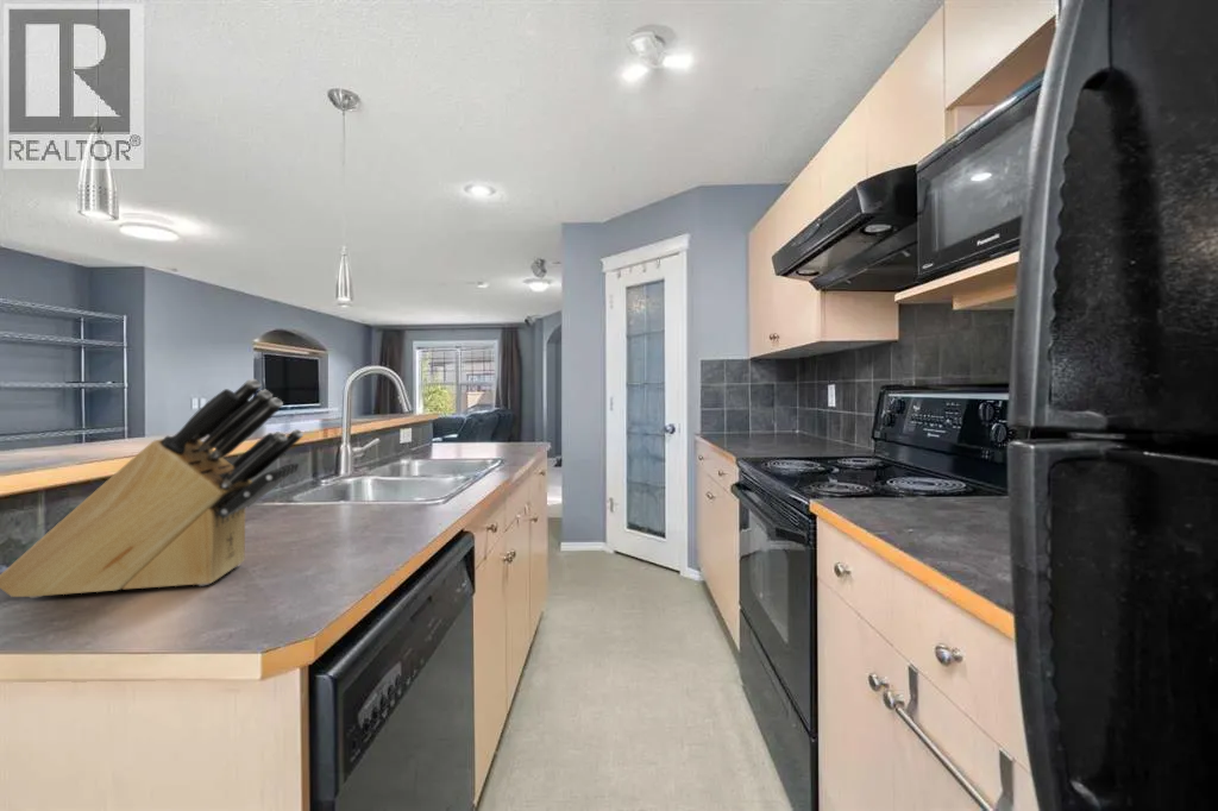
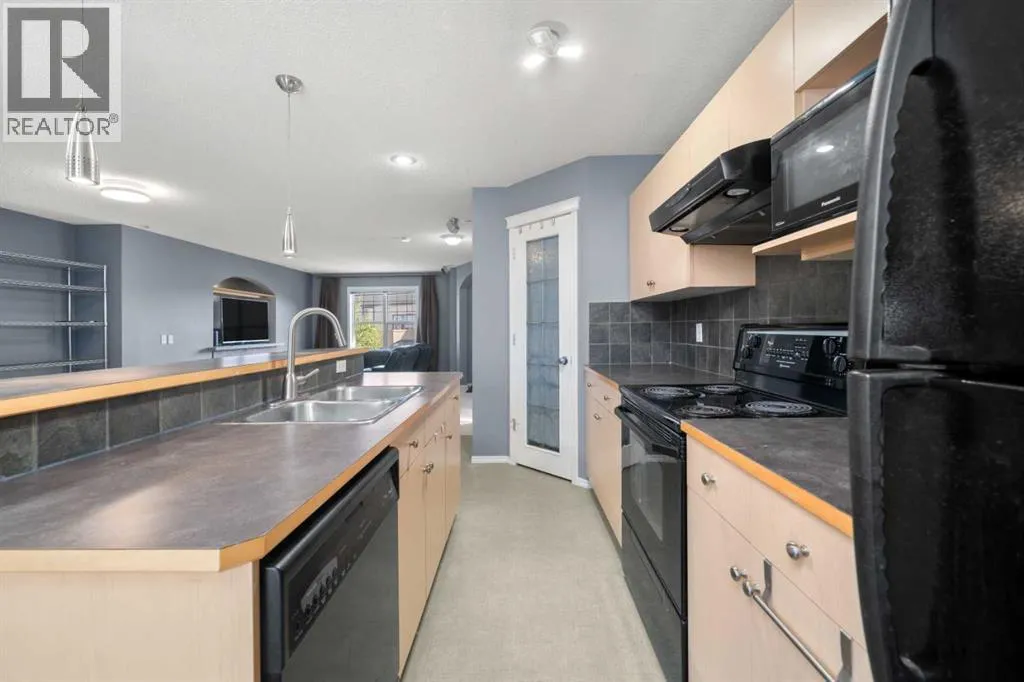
- knife block [0,378,304,599]
